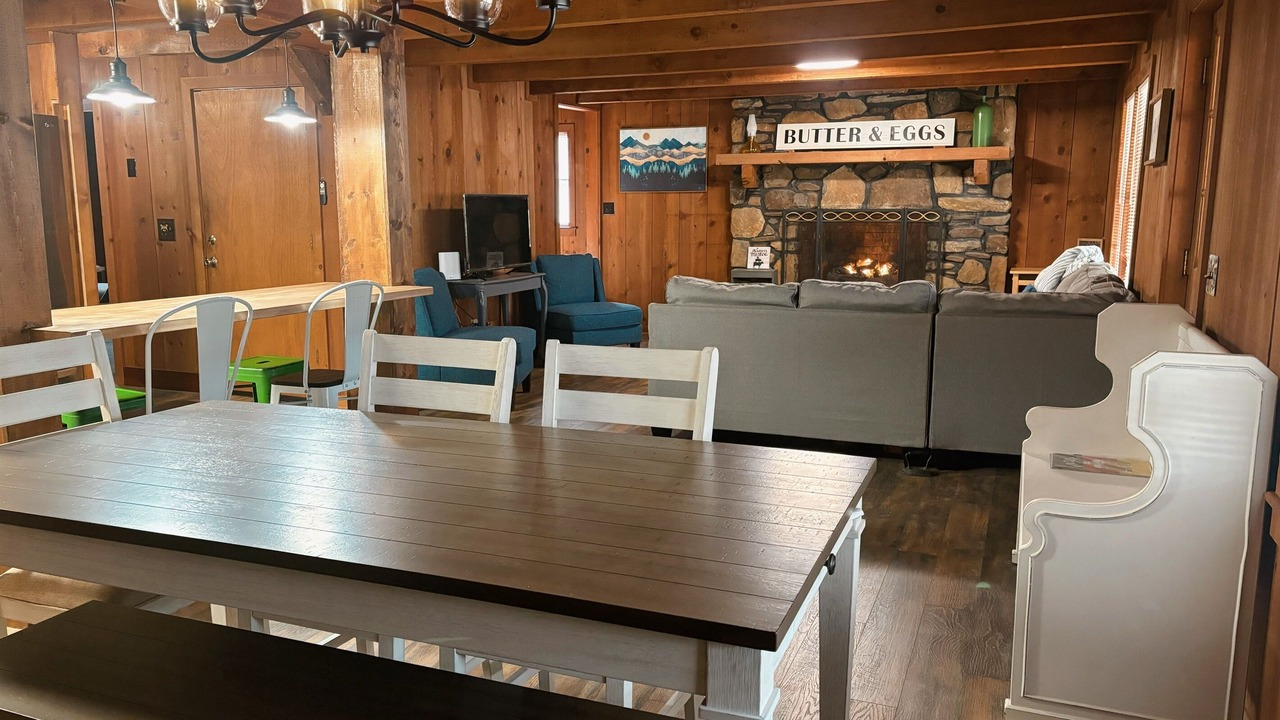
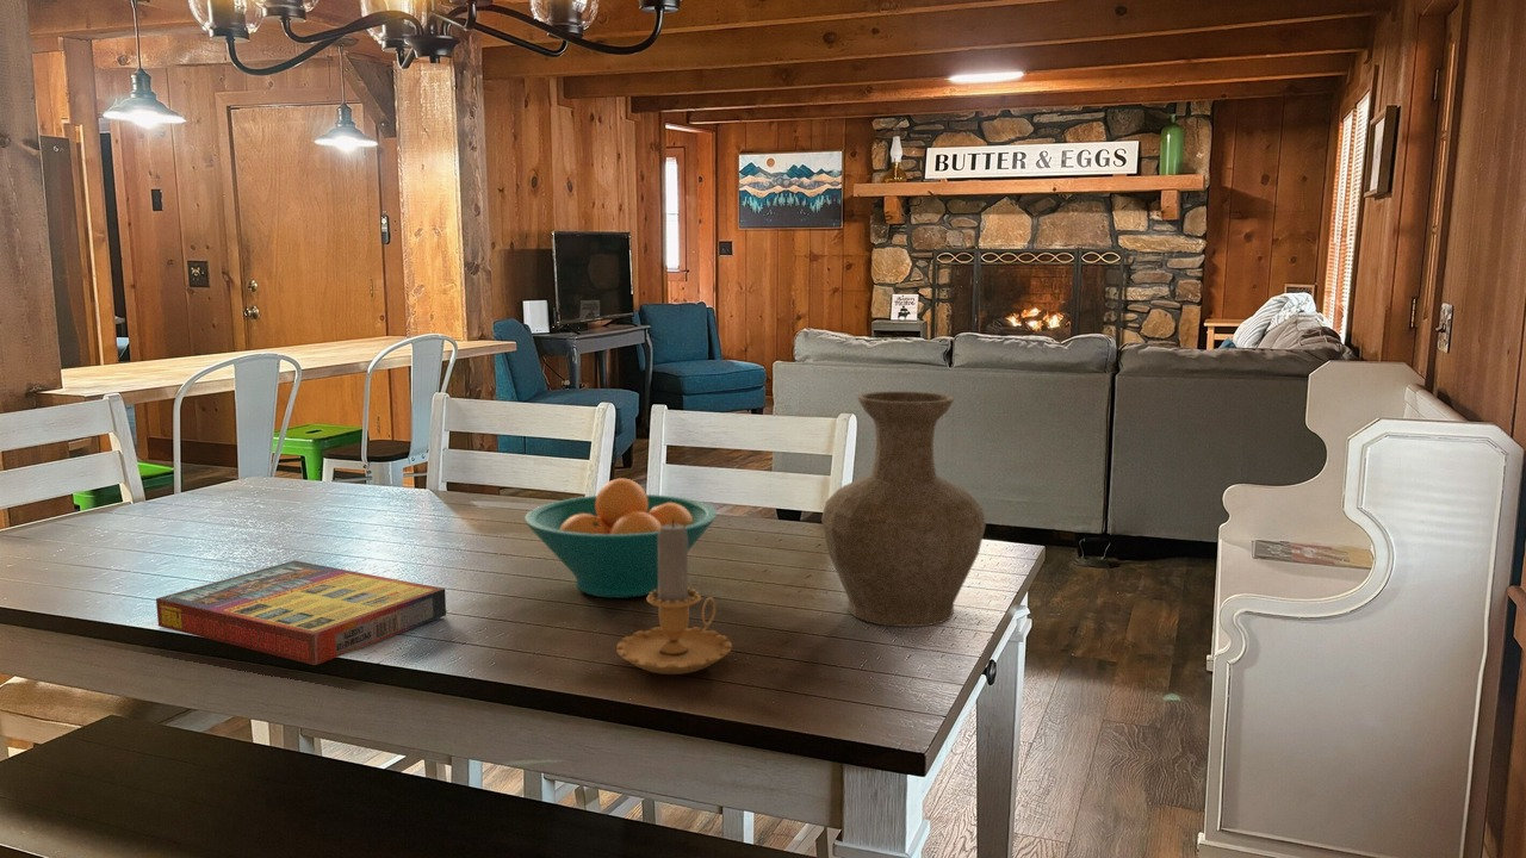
+ candle [615,518,733,676]
+ fruit bowl [523,477,718,599]
+ vase [820,390,987,628]
+ game compilation box [155,560,447,666]
